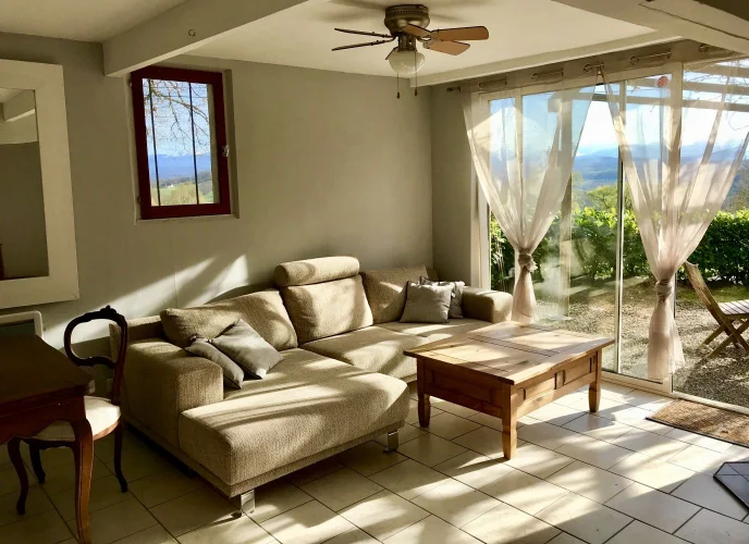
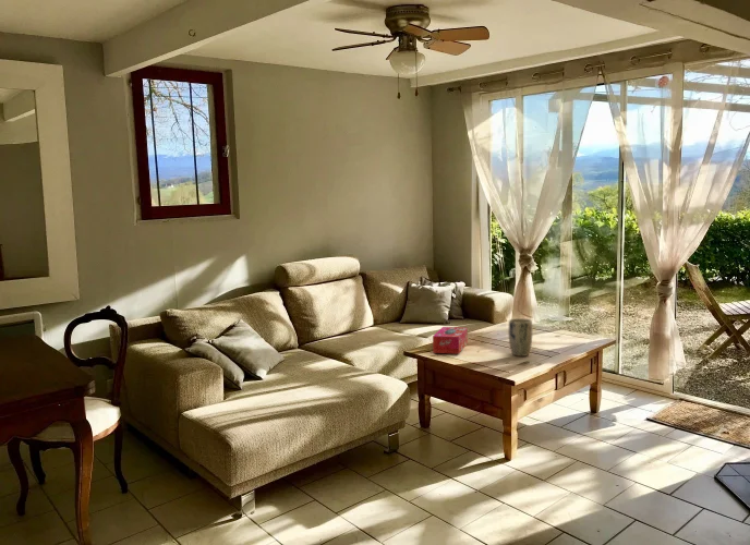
+ tissue box [432,326,469,355]
+ plant pot [508,317,533,358]
